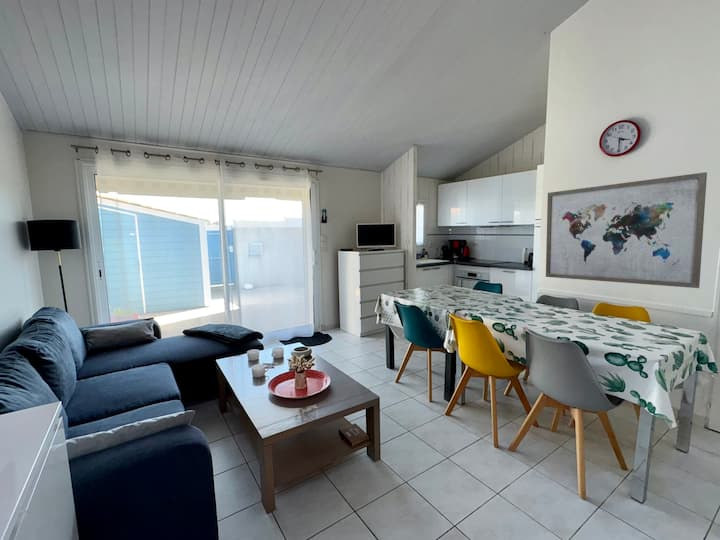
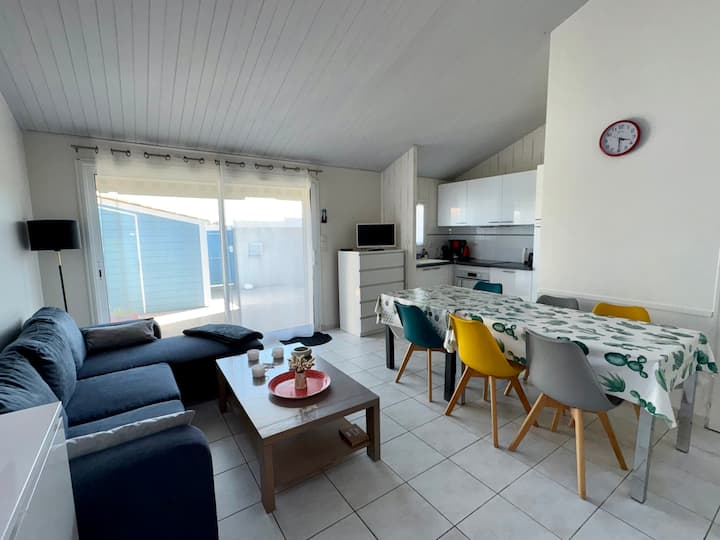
- wall art [545,171,708,289]
